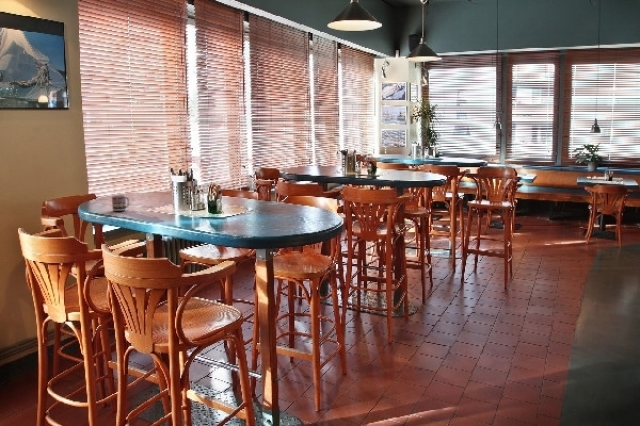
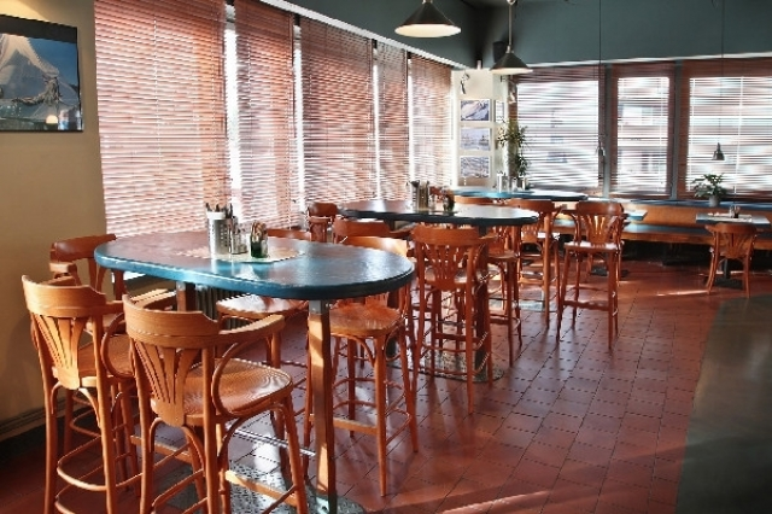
- cup [110,194,130,212]
